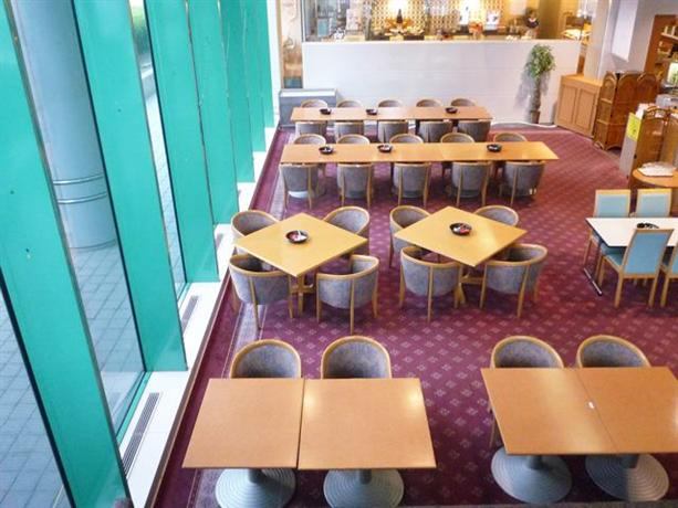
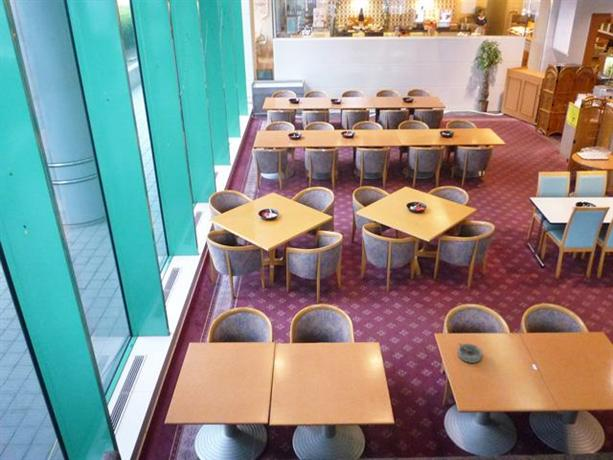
+ ashtray [457,342,483,364]
